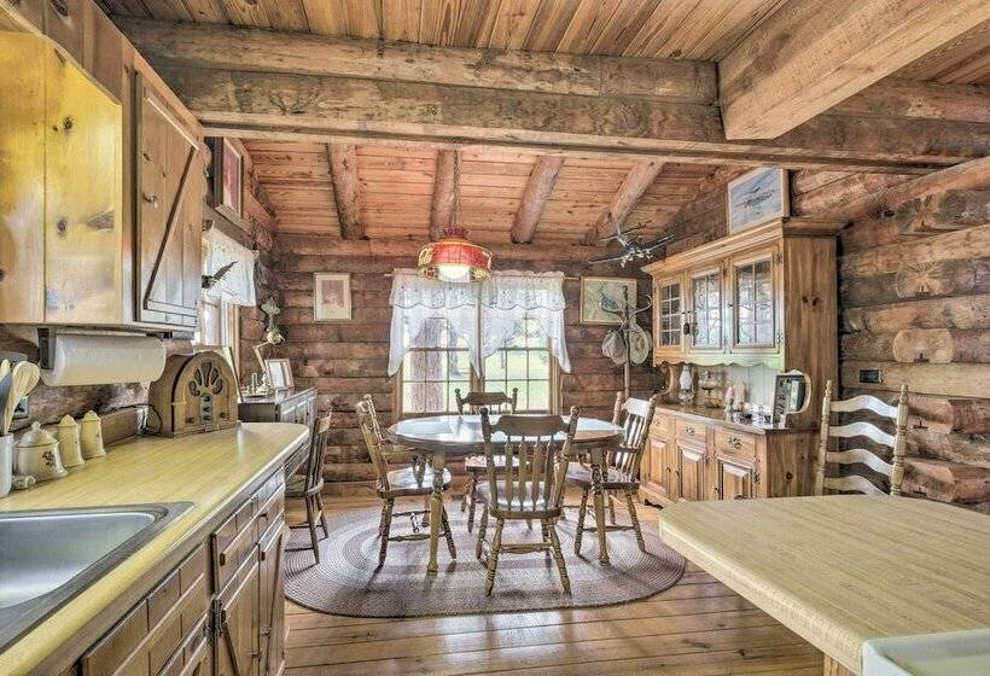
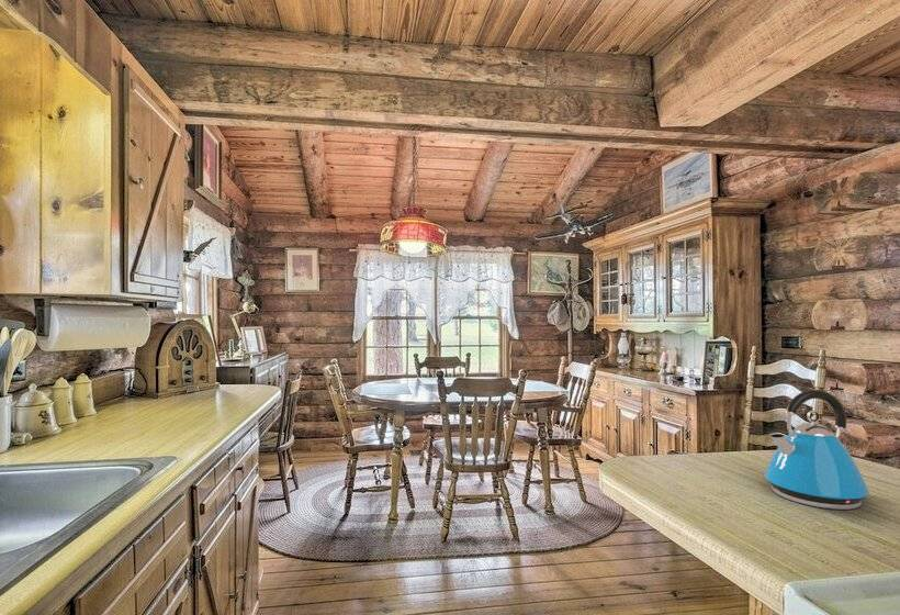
+ kettle [763,389,870,511]
